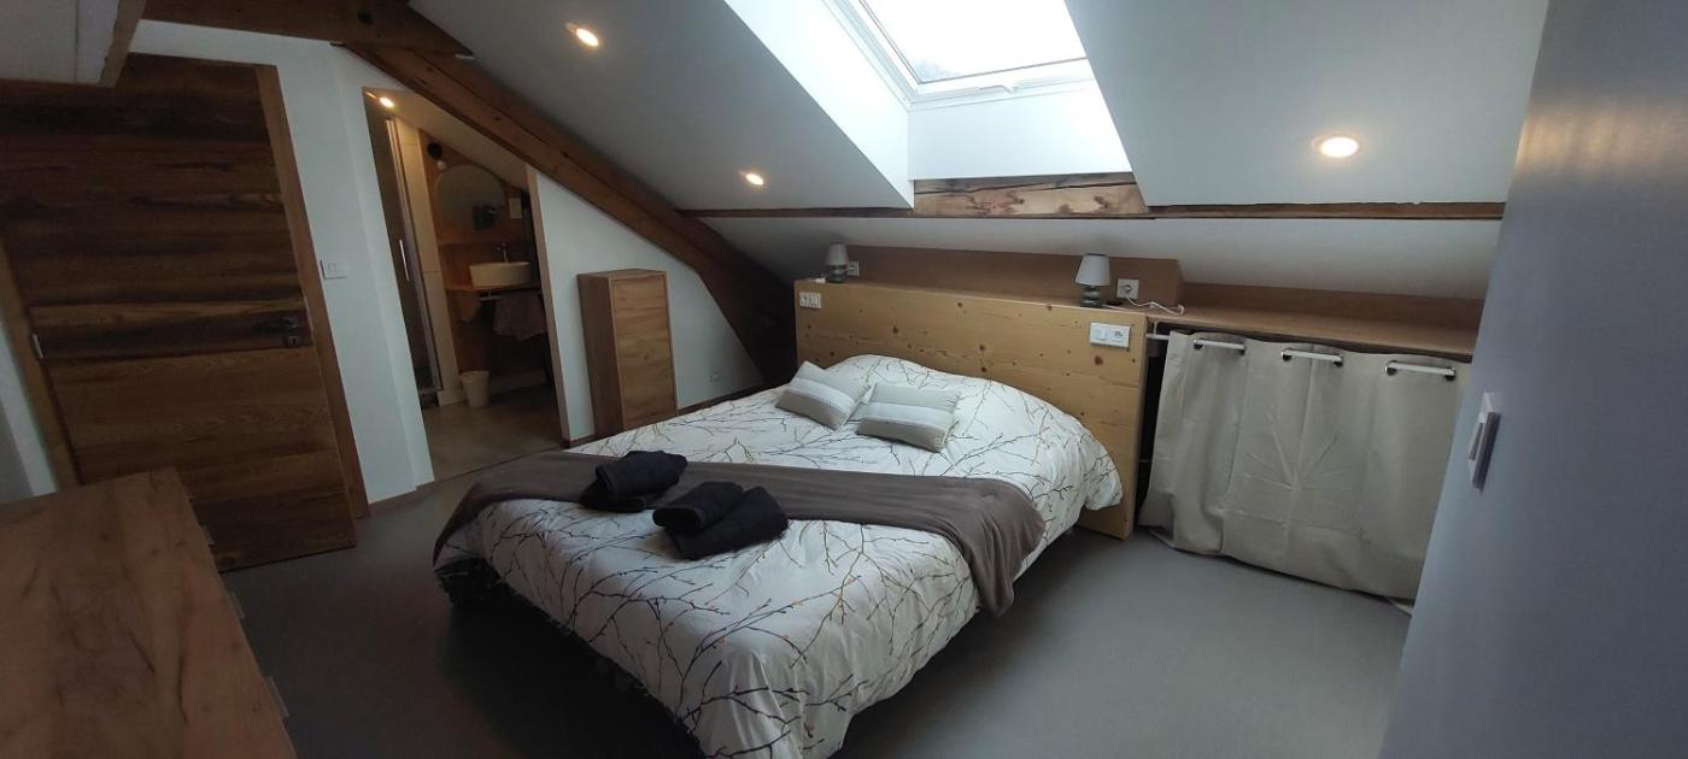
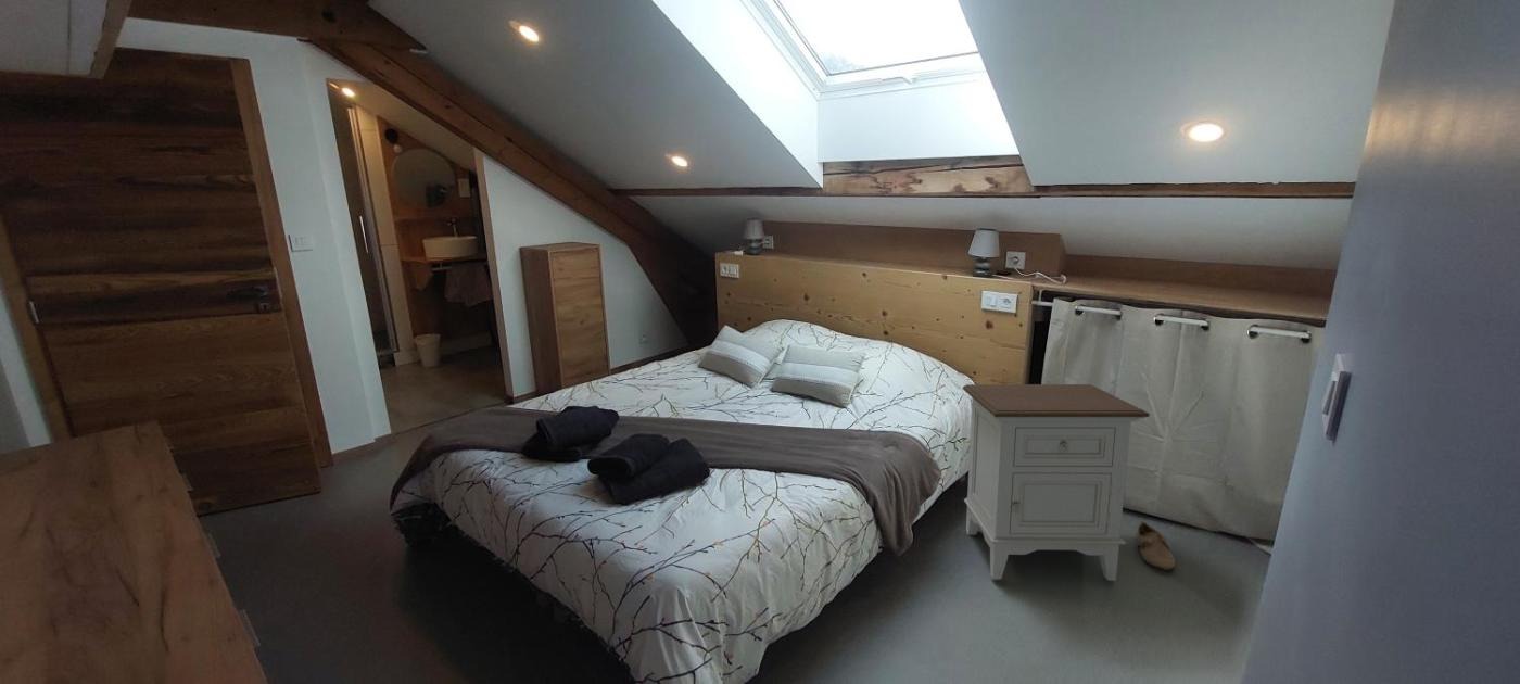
+ nightstand [962,383,1151,582]
+ shoe [1135,520,1176,570]
